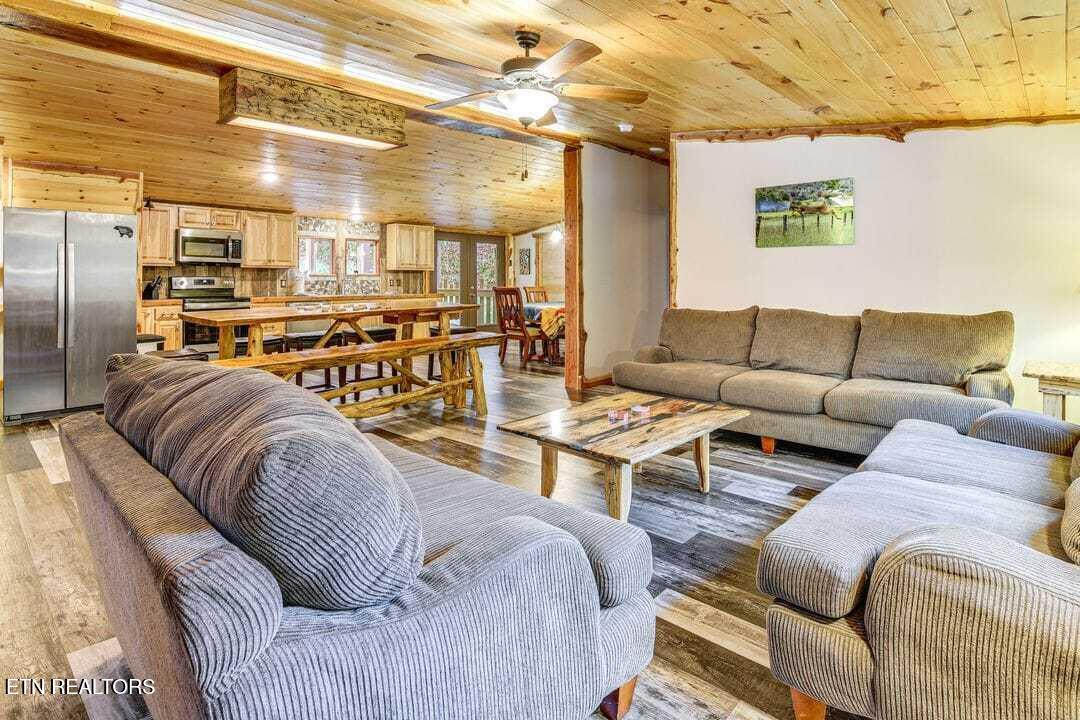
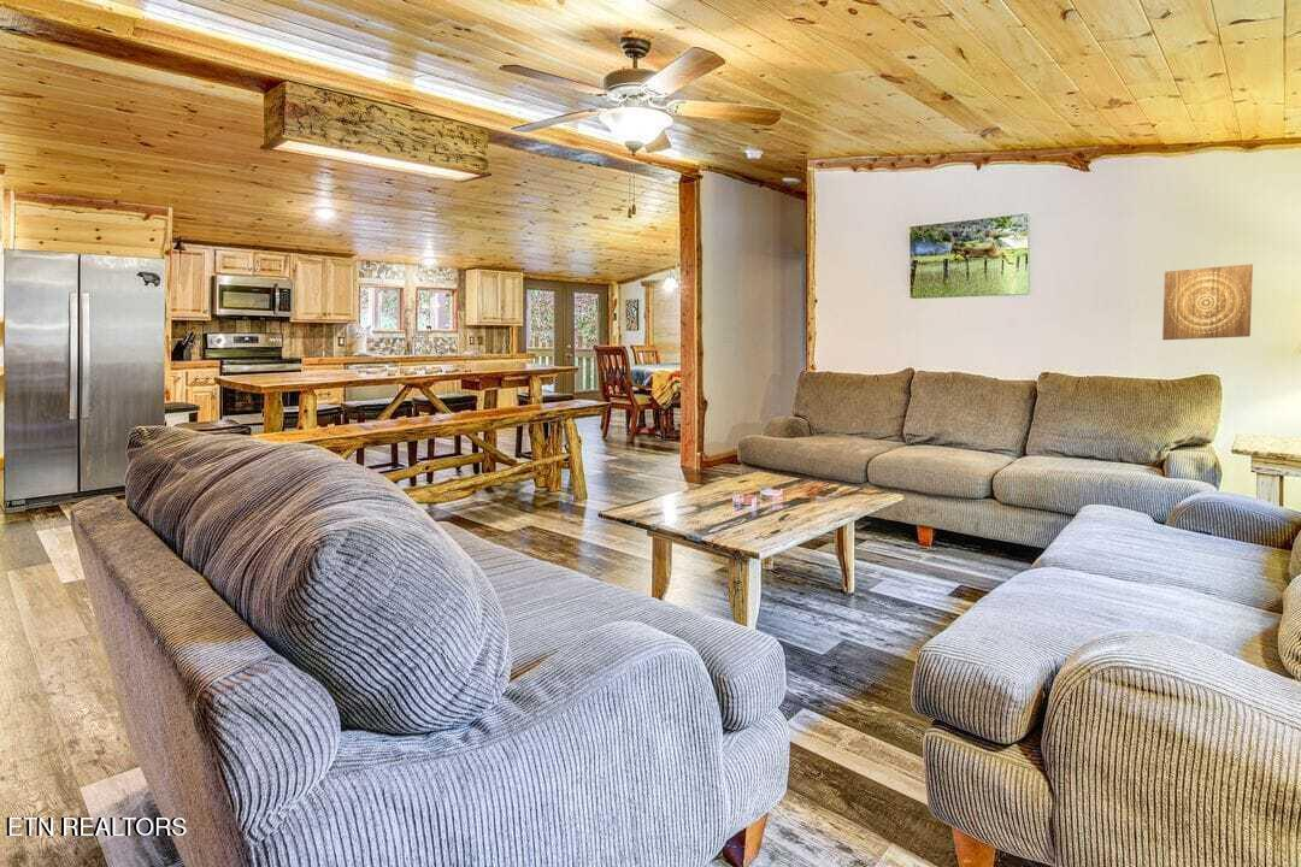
+ wall art [1161,263,1254,341]
